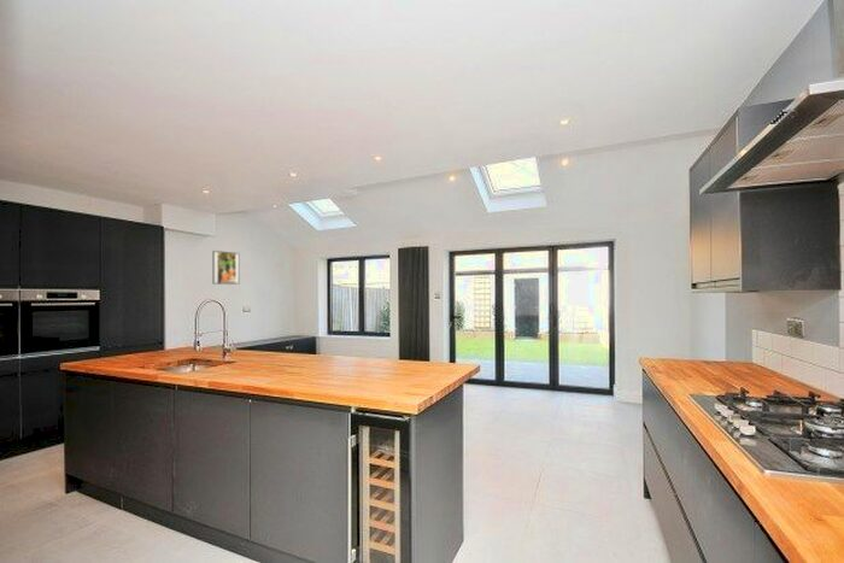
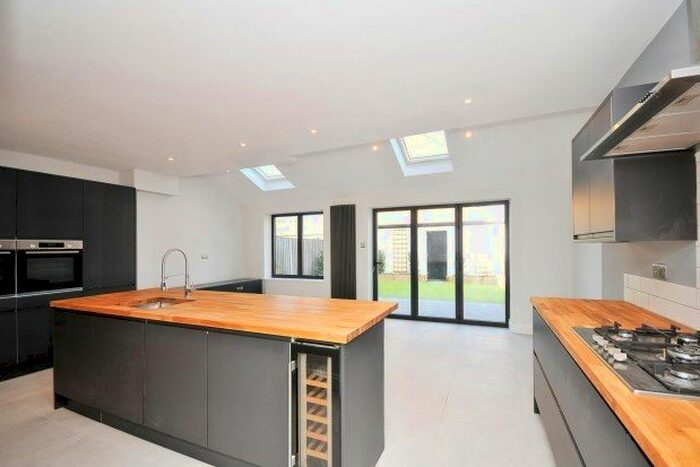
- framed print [212,250,241,286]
